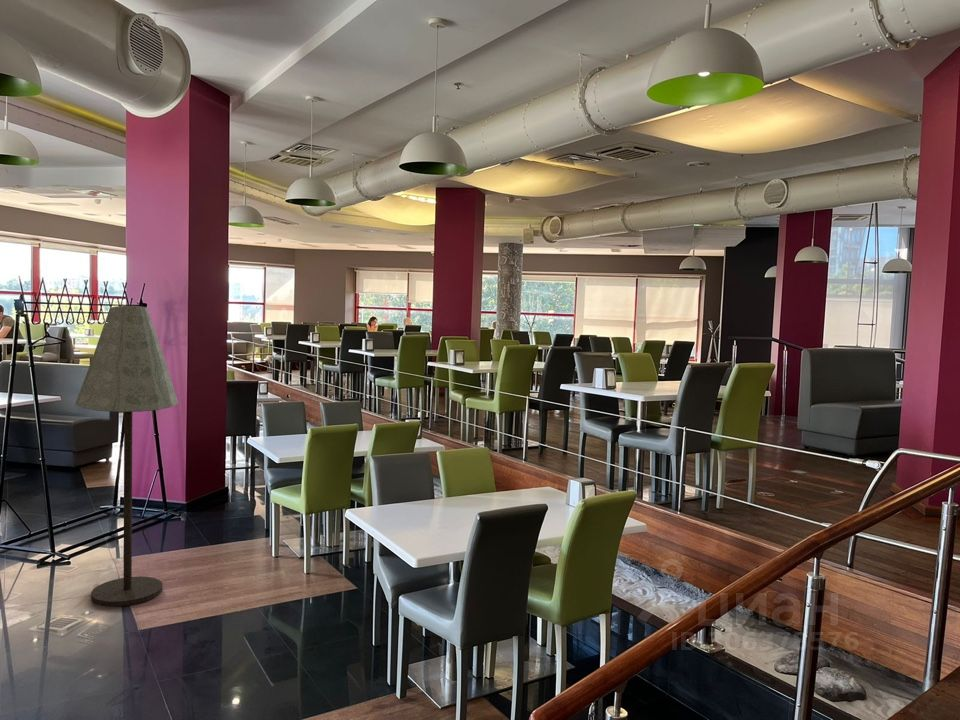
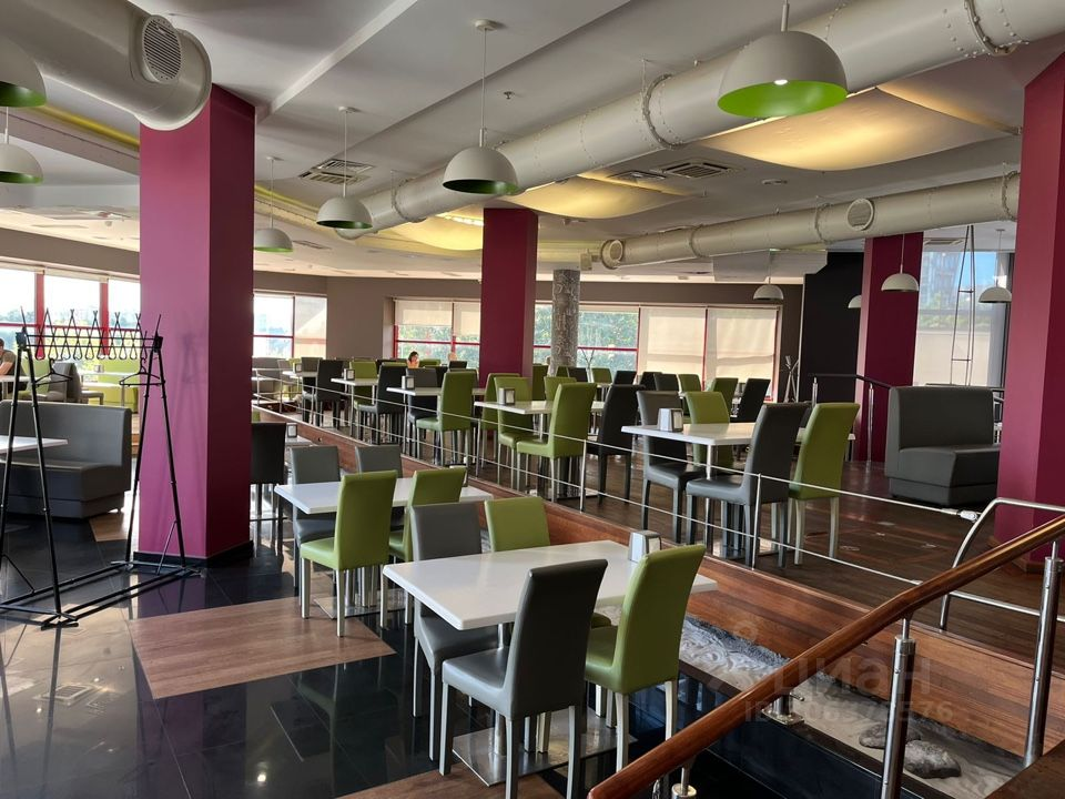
- floor lamp [74,305,179,607]
